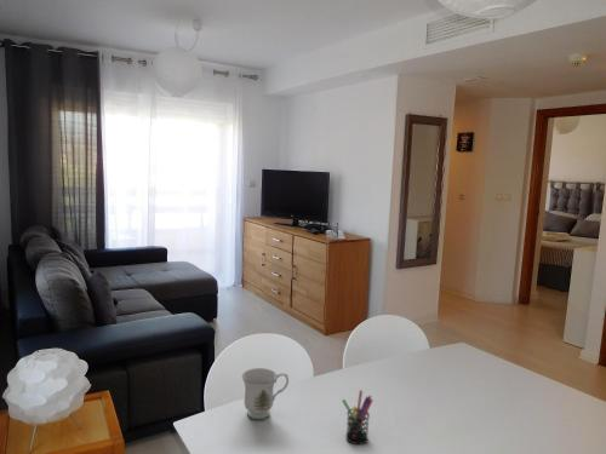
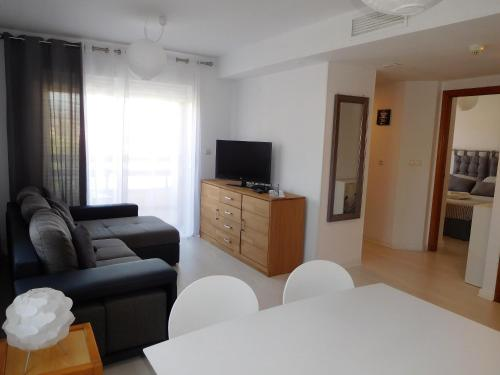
- mug [241,367,290,421]
- pen holder [342,389,375,446]
